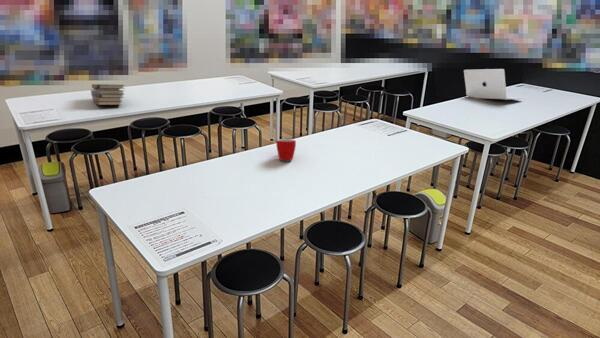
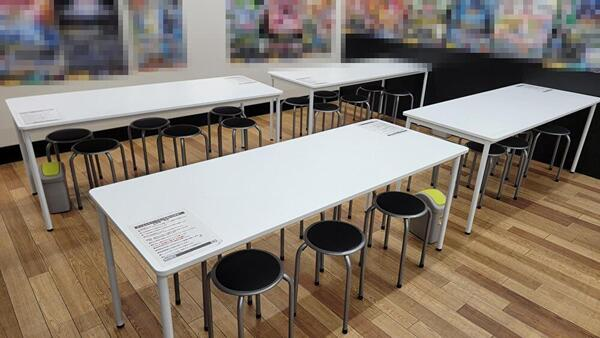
- laptop [463,68,523,101]
- book stack [90,83,126,106]
- mug [275,138,297,161]
